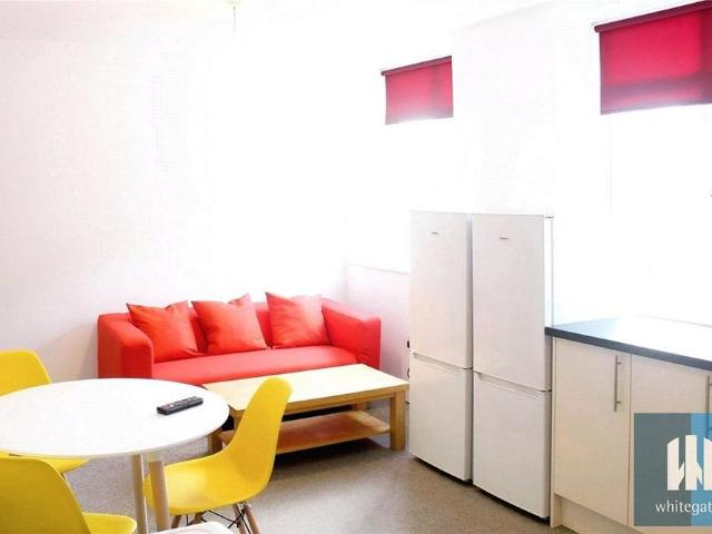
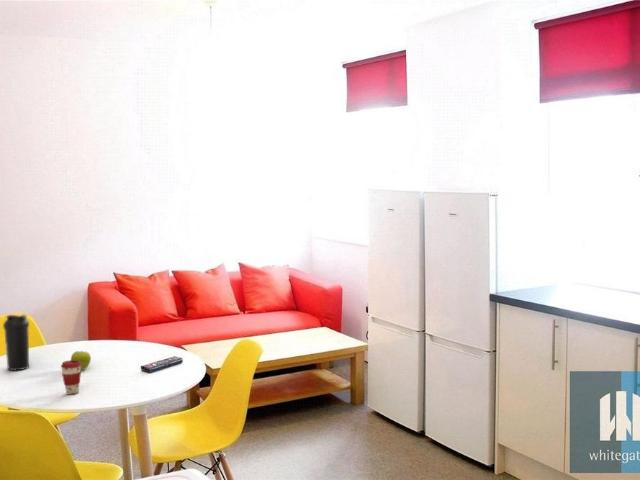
+ fruit [70,350,92,371]
+ coffee cup [60,359,82,395]
+ water bottle [2,313,30,371]
